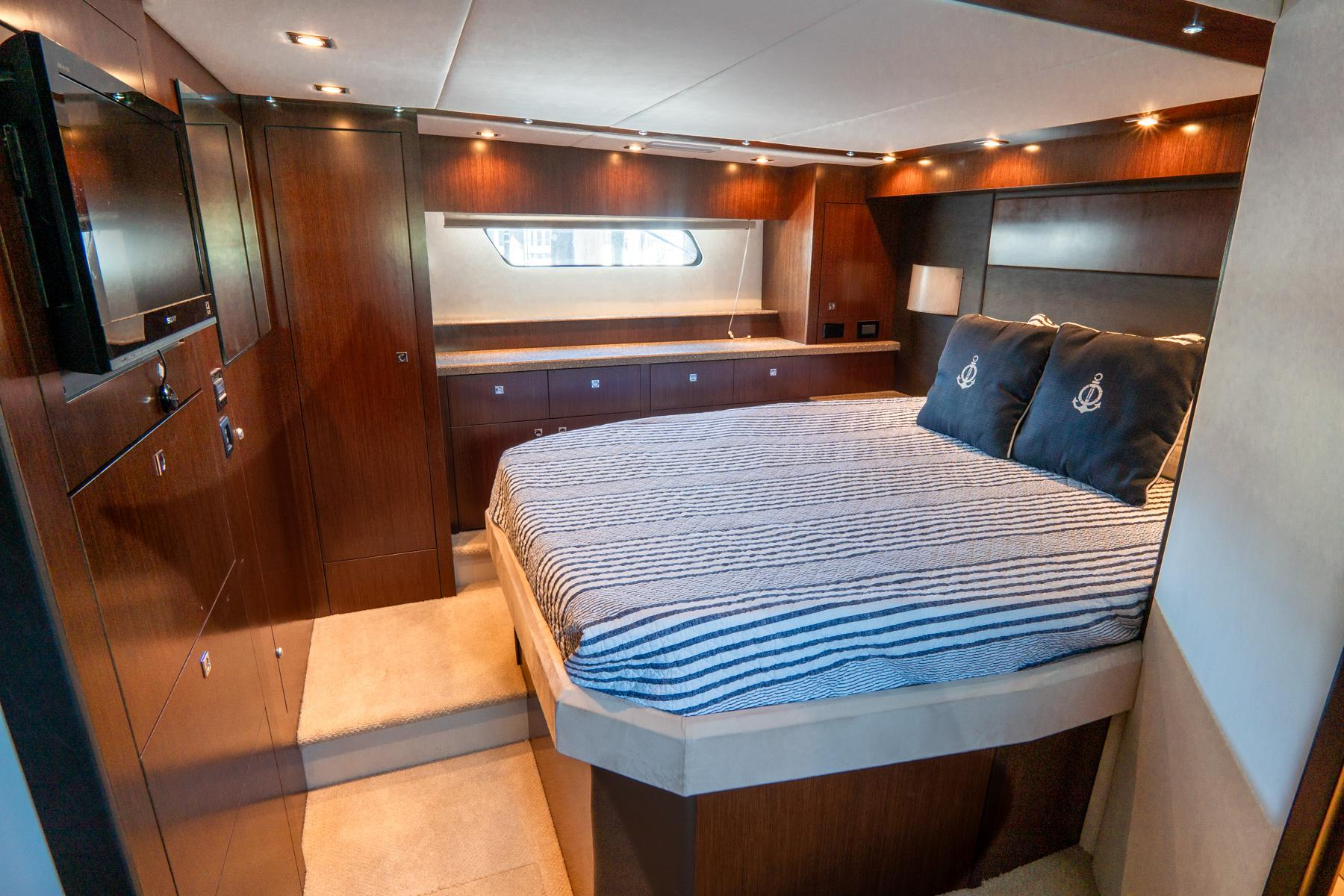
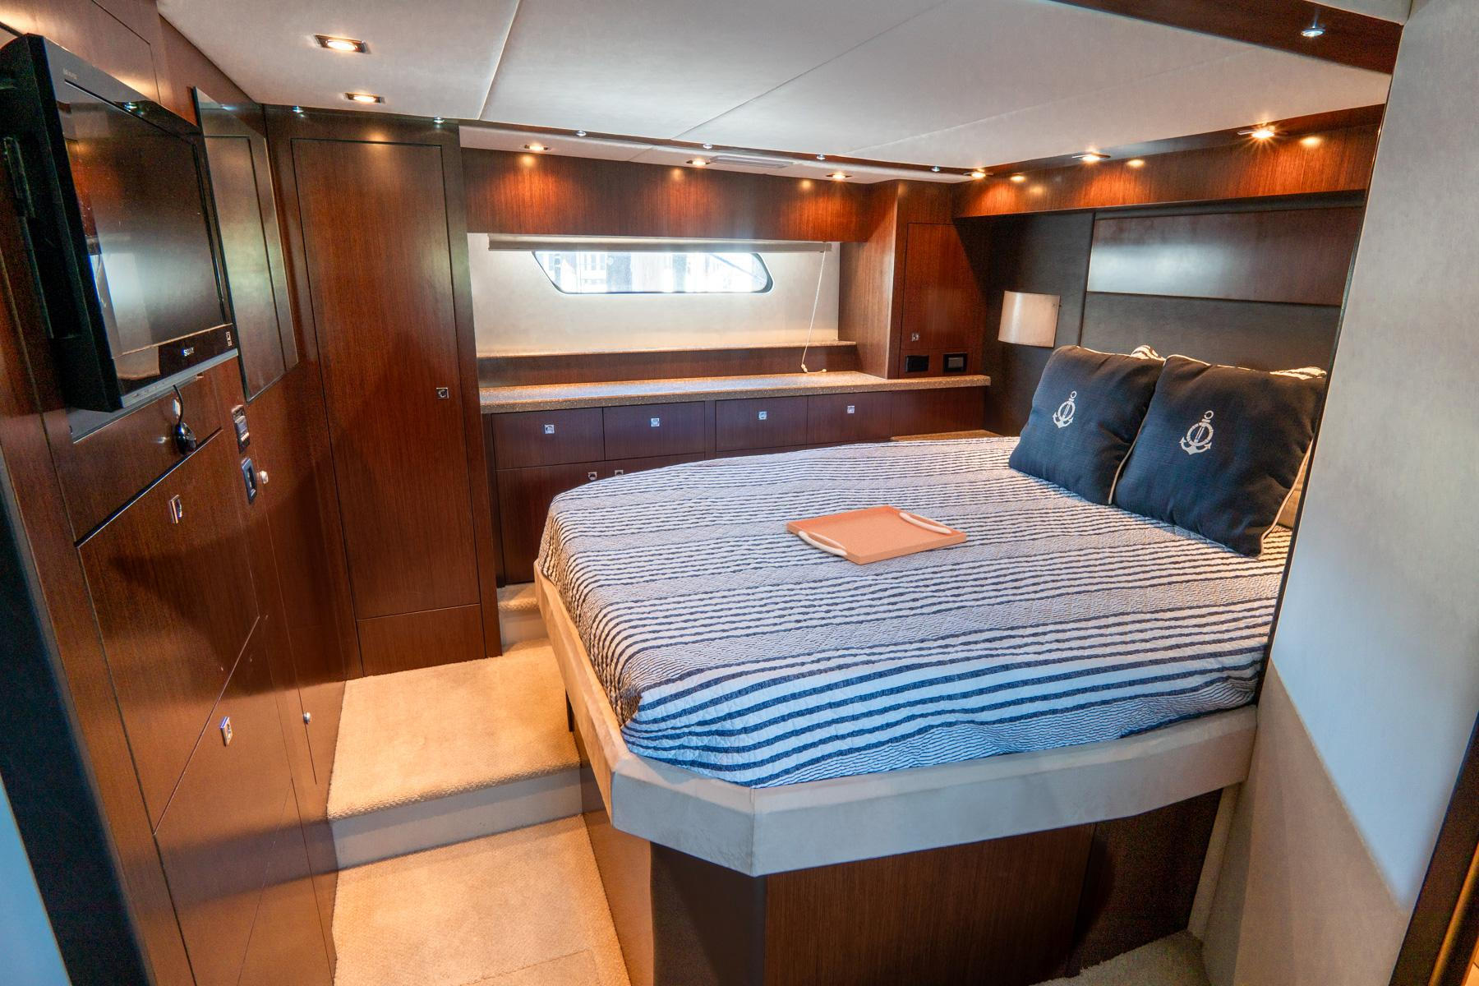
+ serving tray [786,504,968,566]
